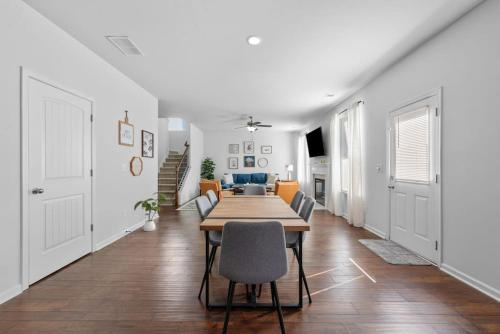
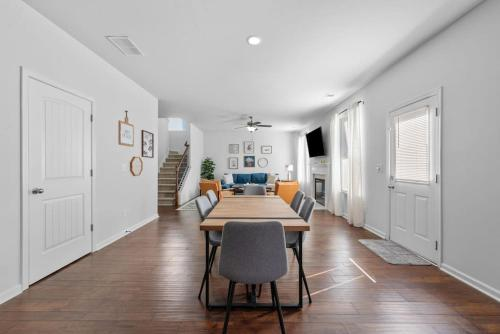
- house plant [133,191,174,232]
